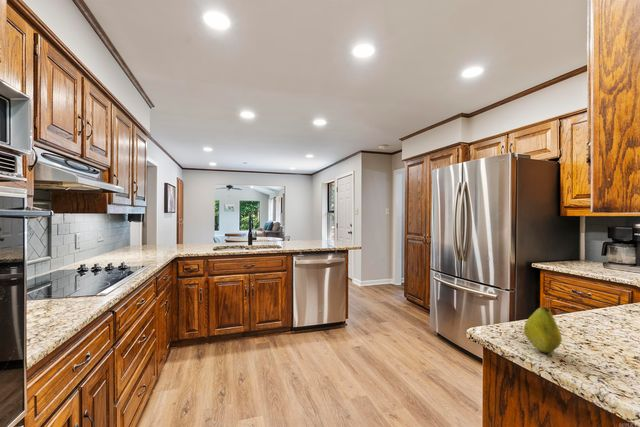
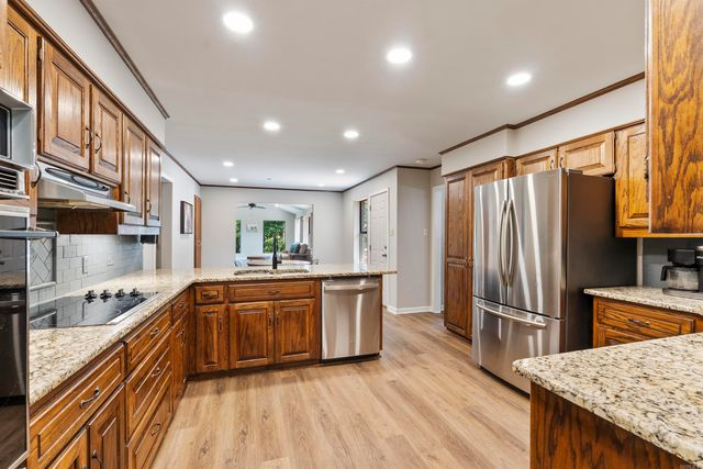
- fruit [523,306,563,354]
